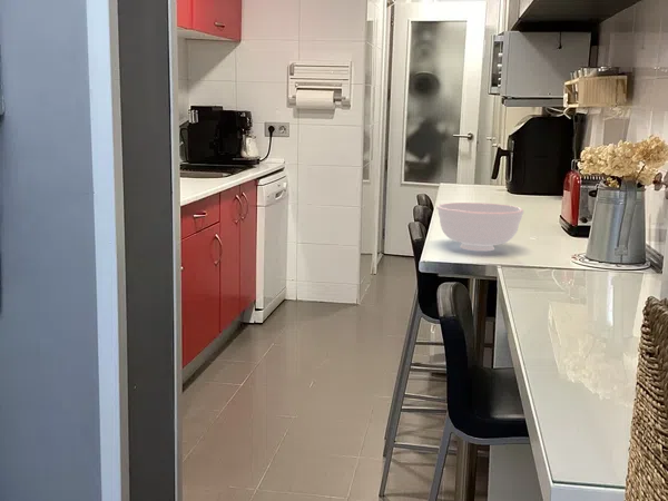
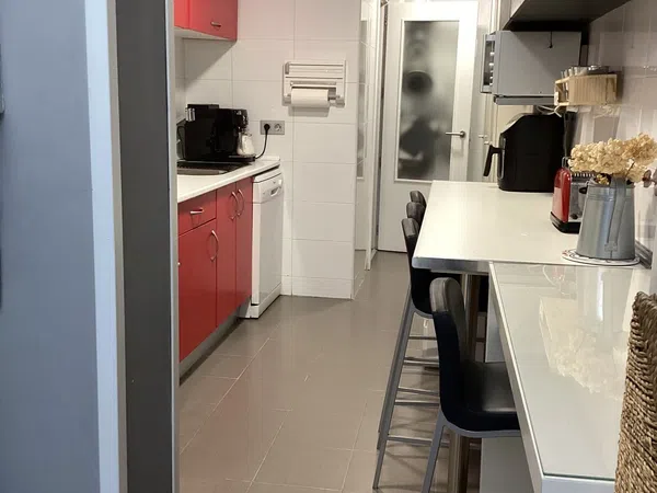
- bowl [435,202,524,253]
